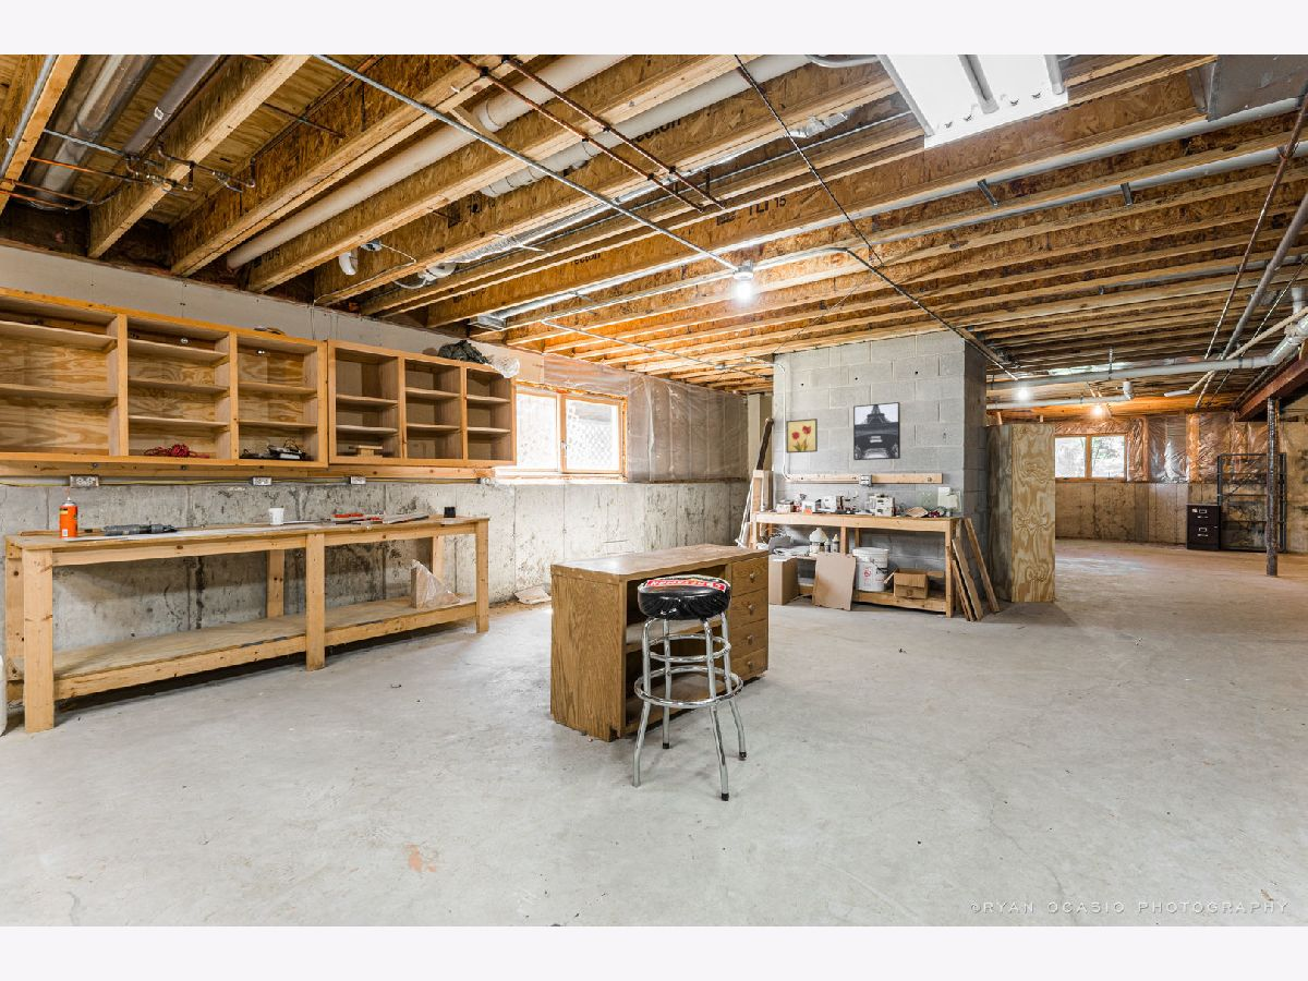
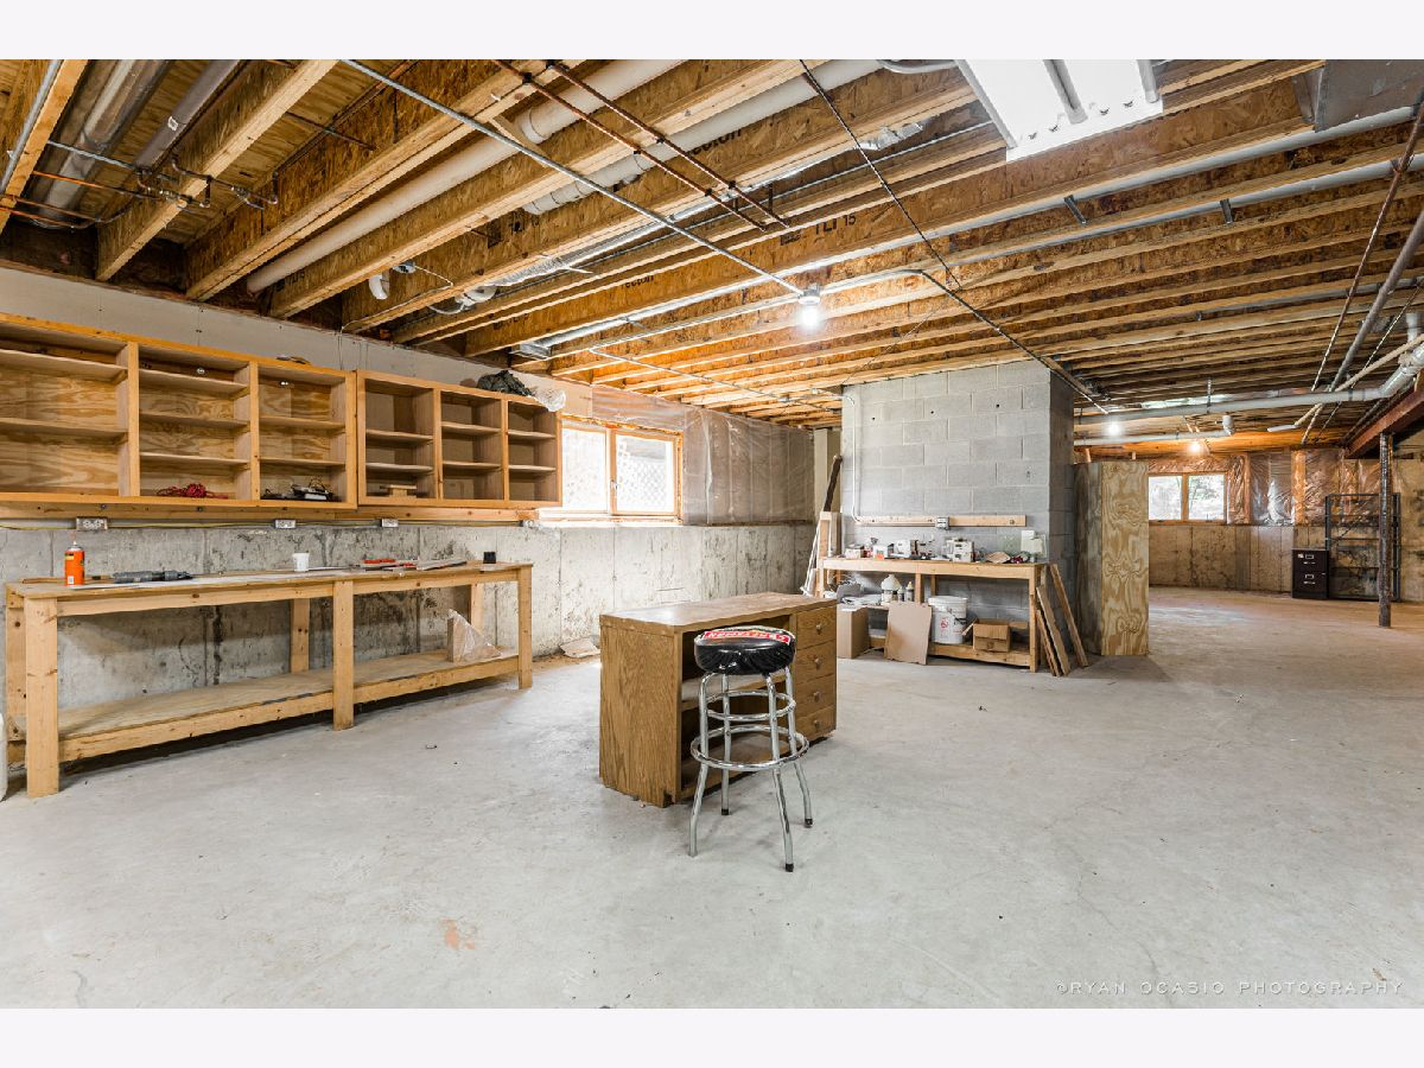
- wall art [785,417,819,453]
- wall art [852,401,901,461]
